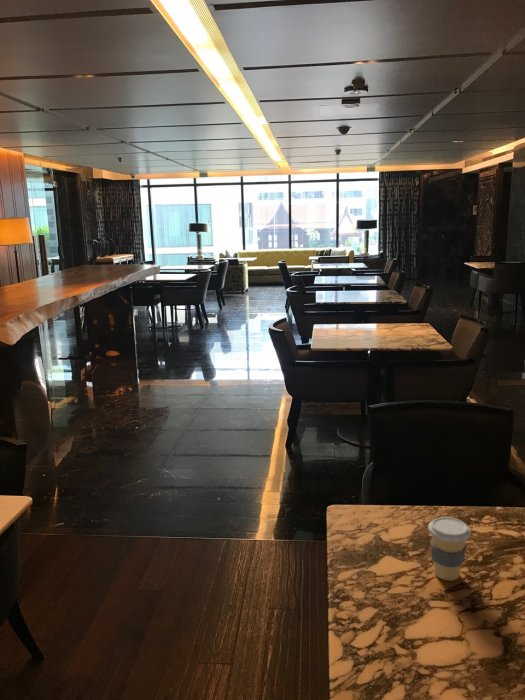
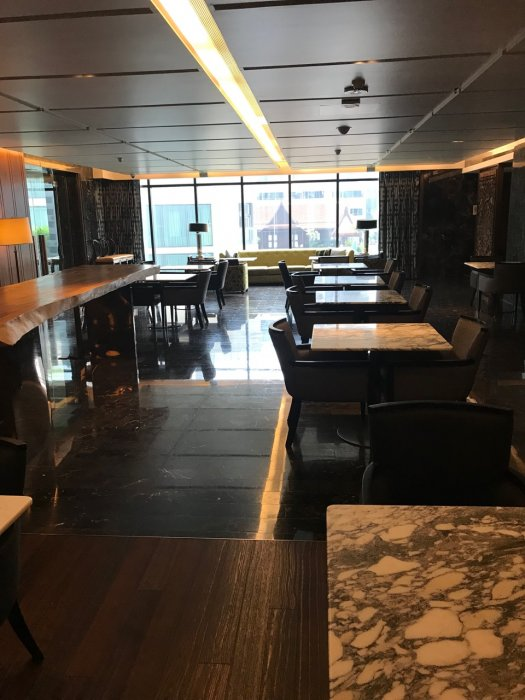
- coffee cup [427,516,472,582]
